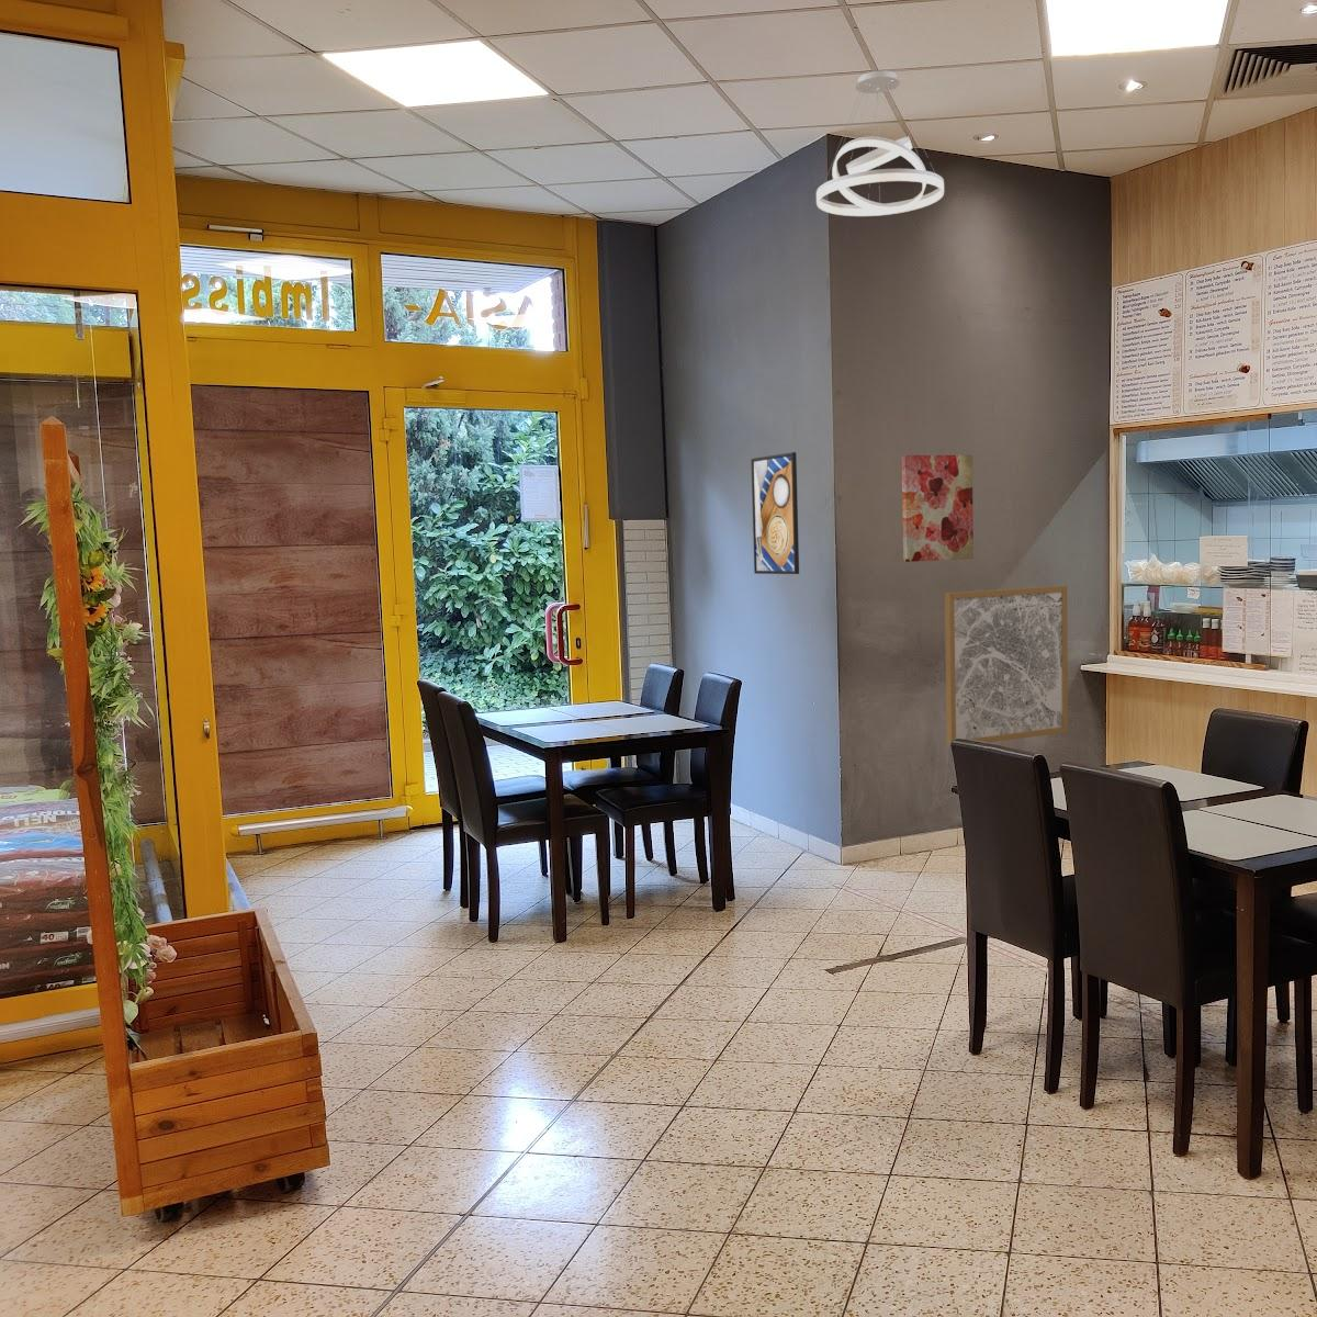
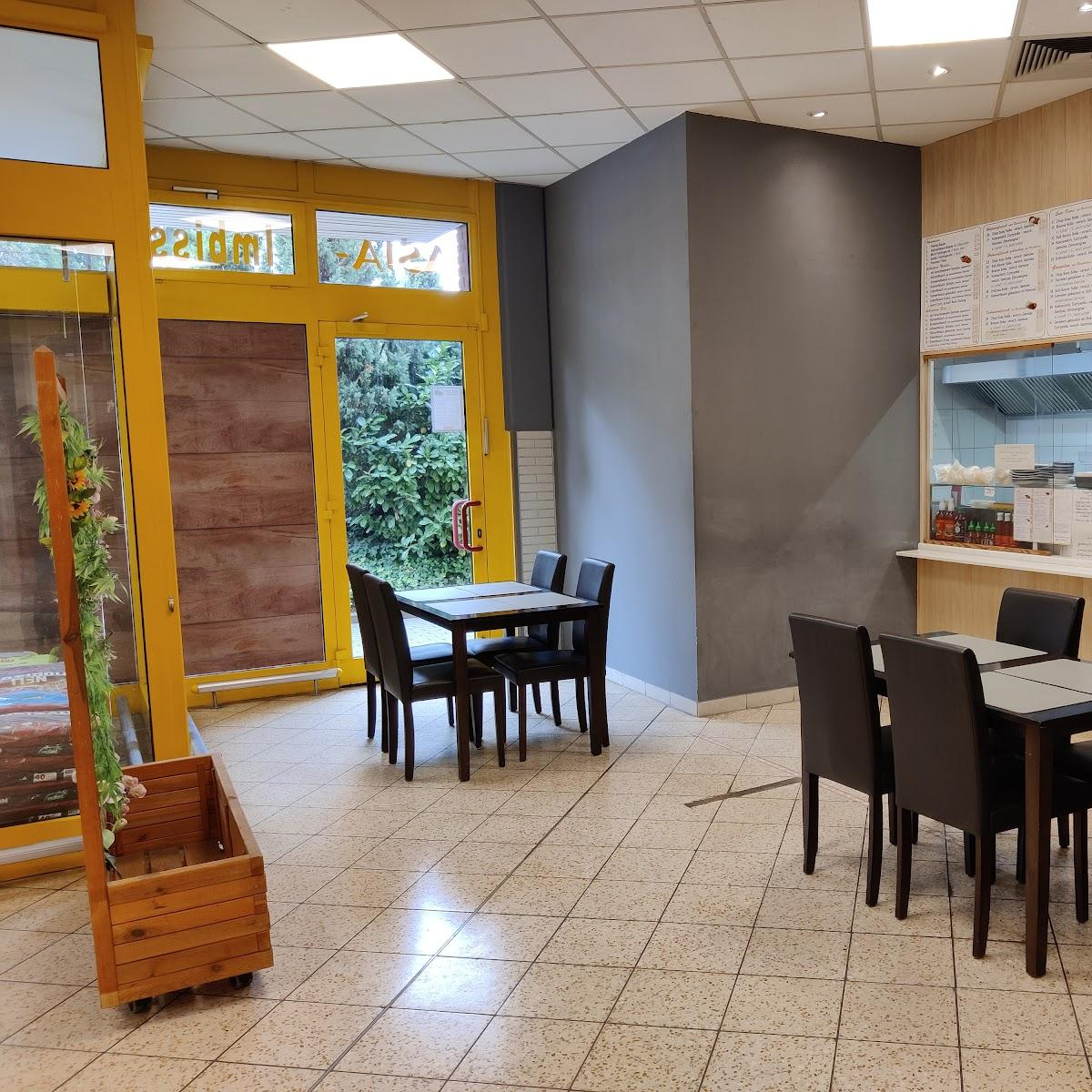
- pendant light [815,70,946,217]
- wall art [901,455,974,563]
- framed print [750,451,800,575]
- wall art [944,585,1069,748]
